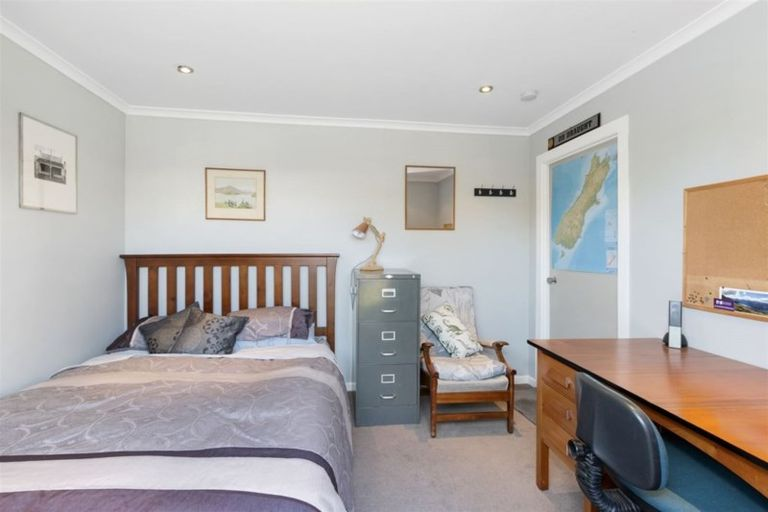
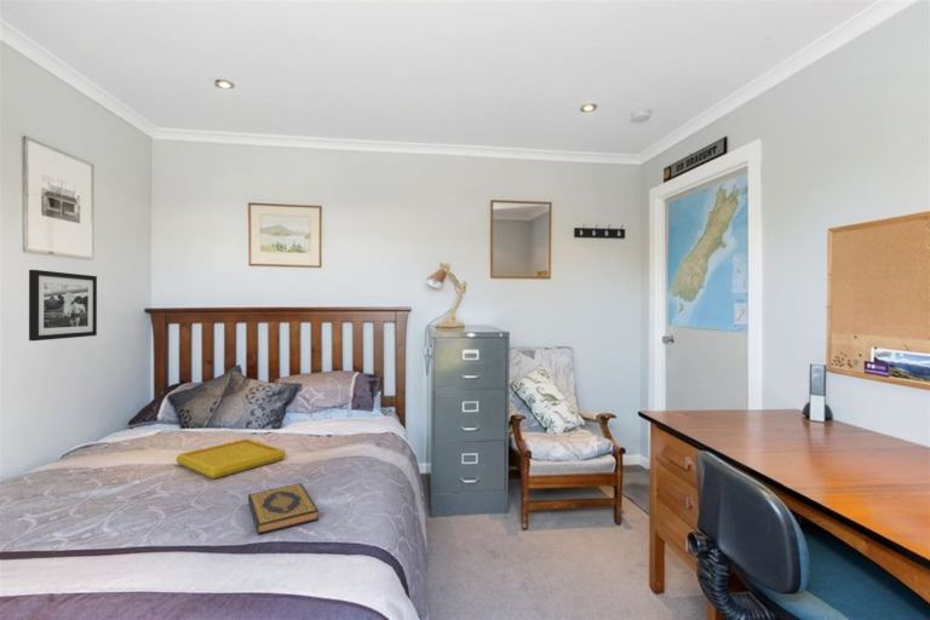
+ serving tray [174,437,287,480]
+ hardback book [247,482,320,535]
+ picture frame [28,269,98,341]
